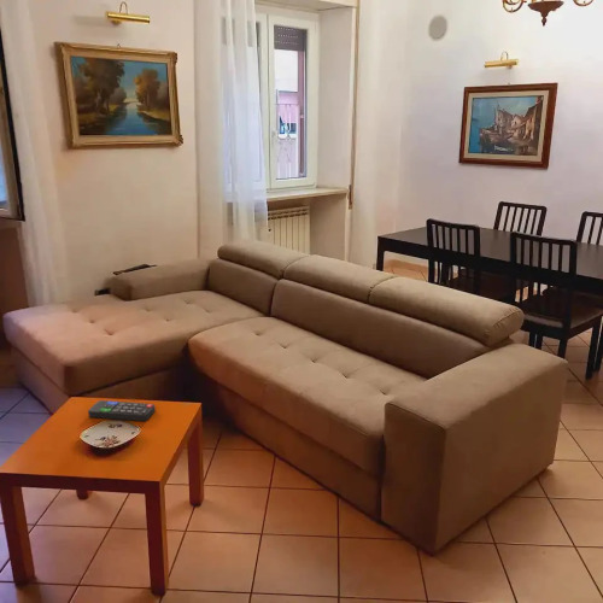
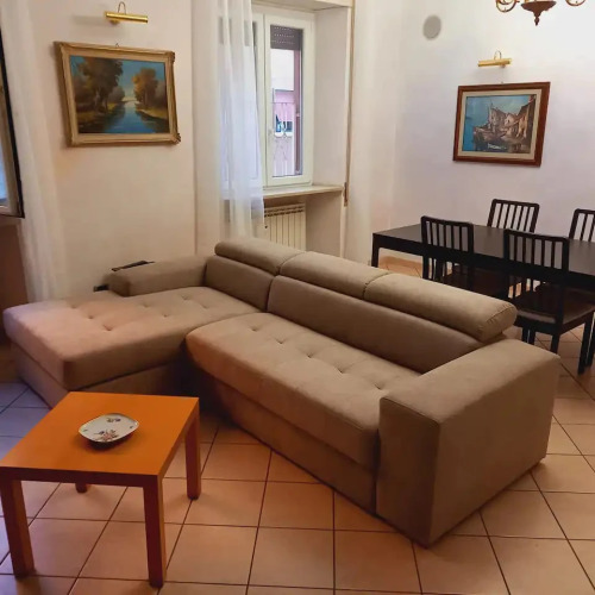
- remote control [87,399,157,422]
